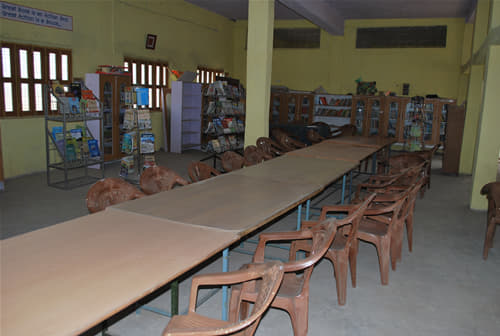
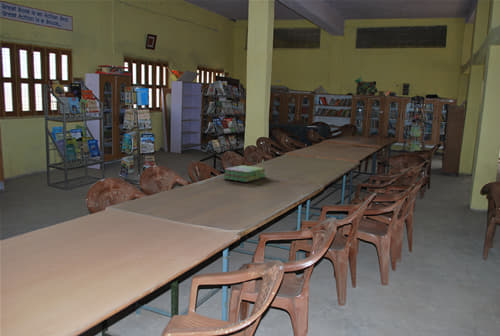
+ stack of books [221,164,267,183]
